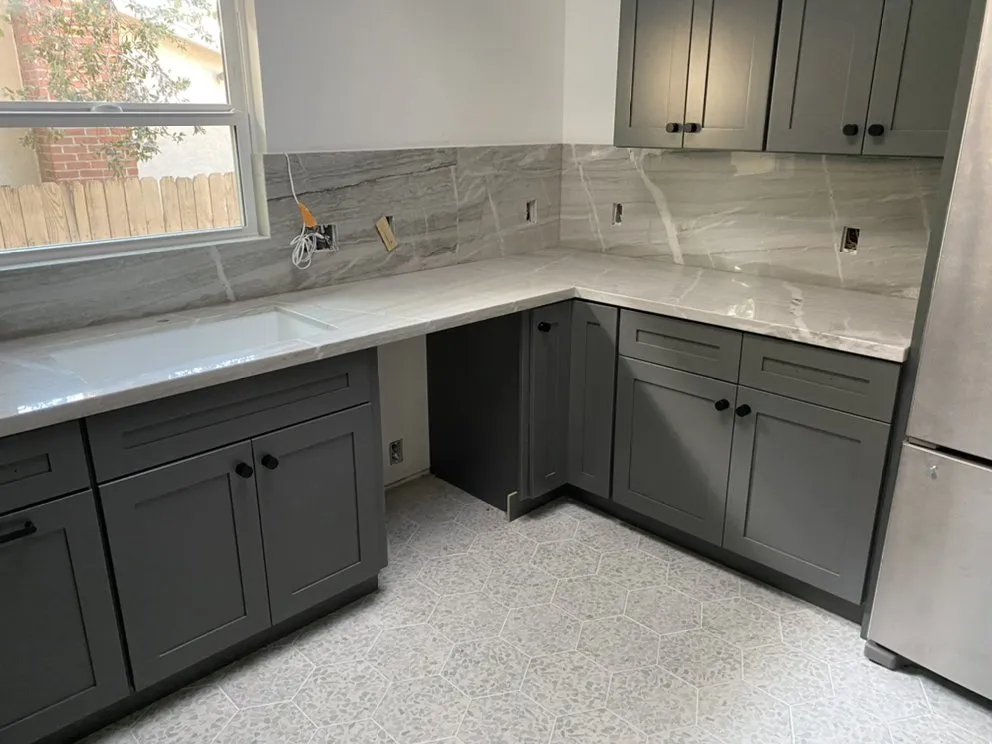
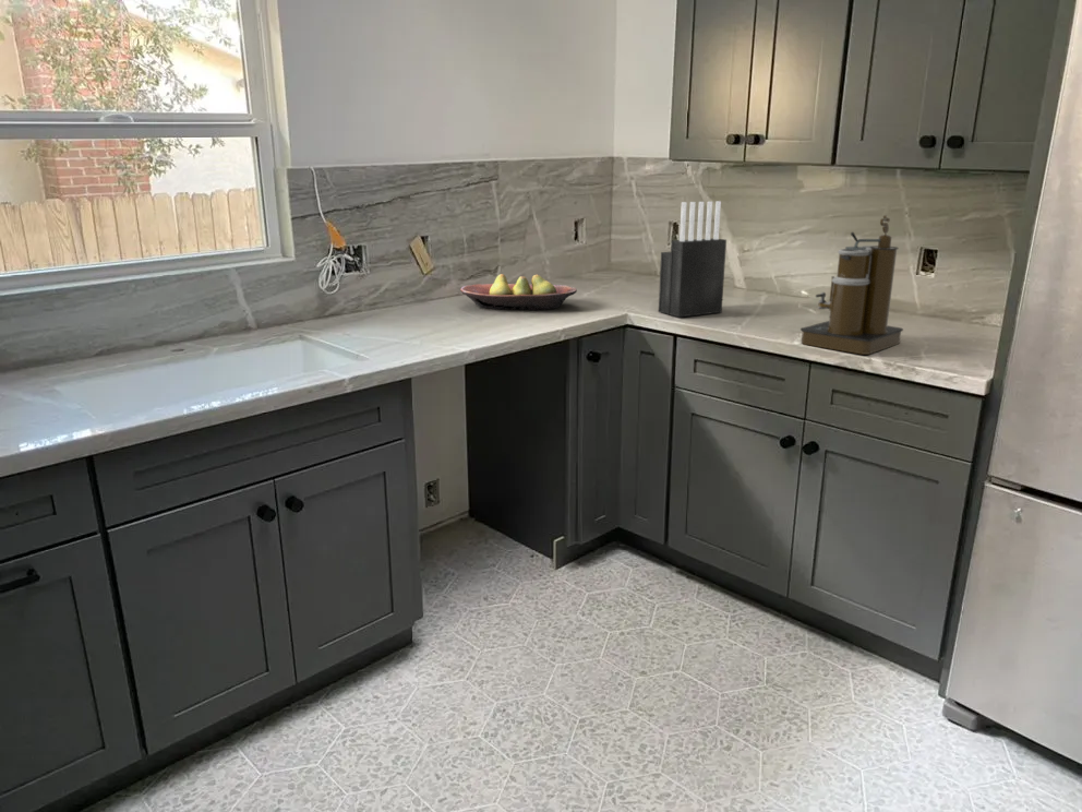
+ fruit bowl [459,273,578,311]
+ knife block [658,200,728,319]
+ coffee maker [800,214,904,356]
